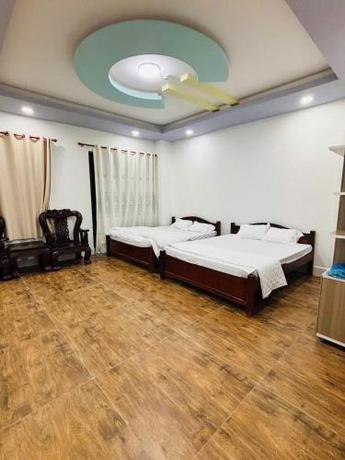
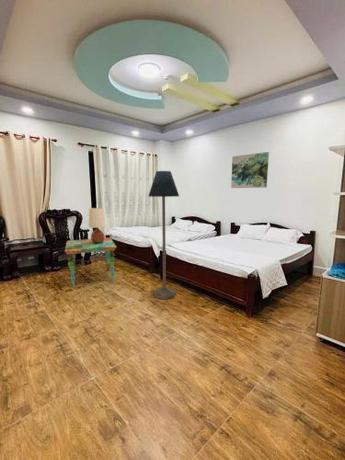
+ side table [64,237,118,288]
+ wall art [230,151,270,189]
+ lamp [88,207,106,244]
+ floor lamp [147,170,180,300]
